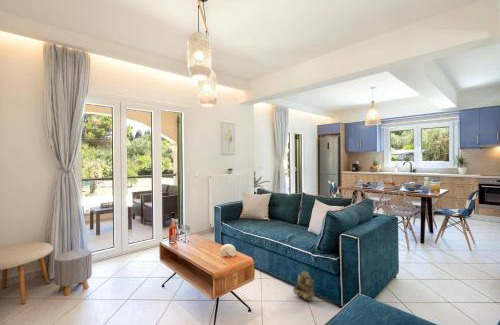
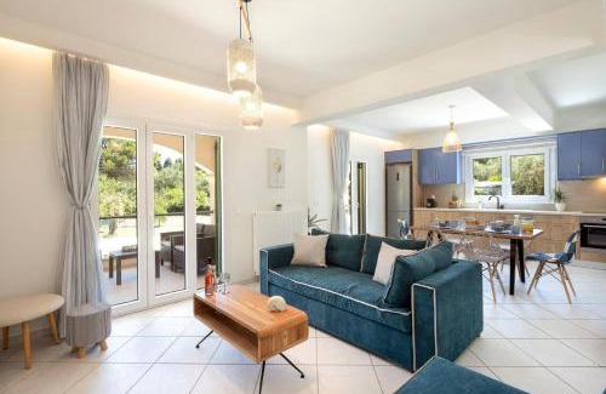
- wall caddy [292,270,315,301]
